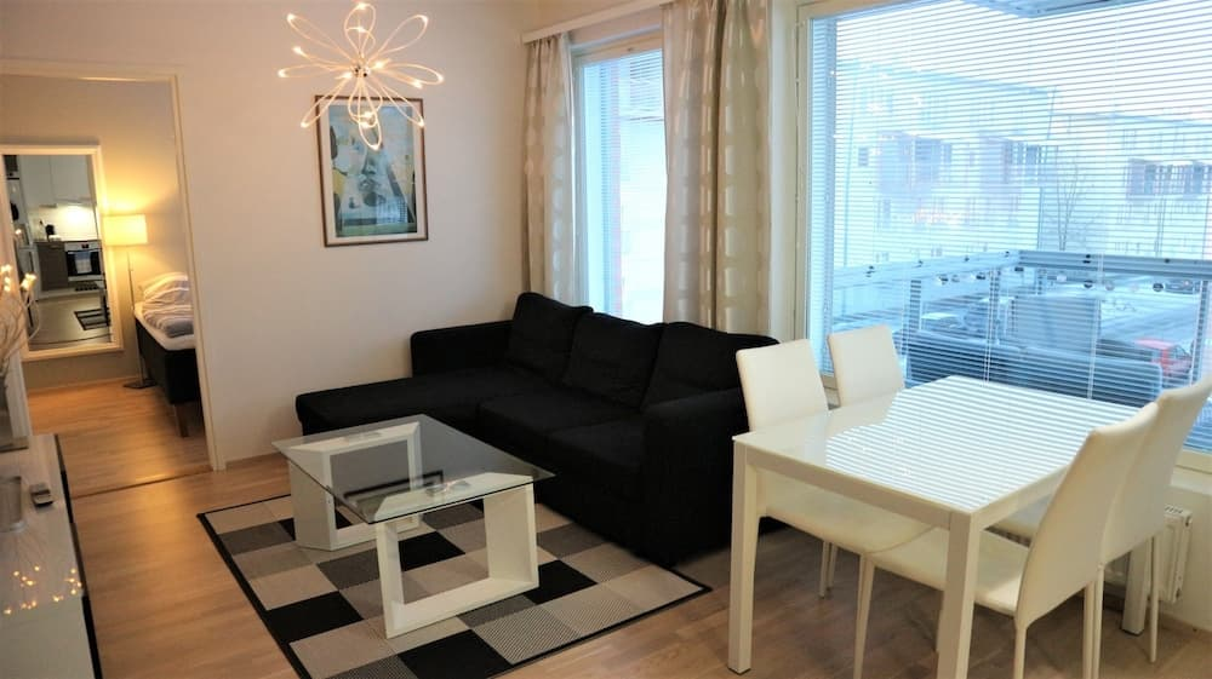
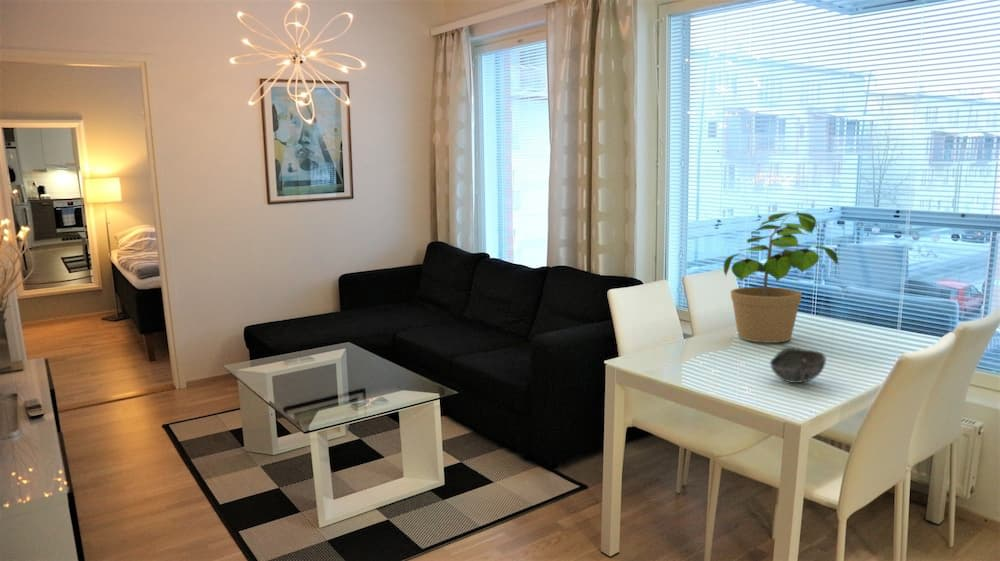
+ bowl [769,346,827,384]
+ potted plant [723,212,840,343]
